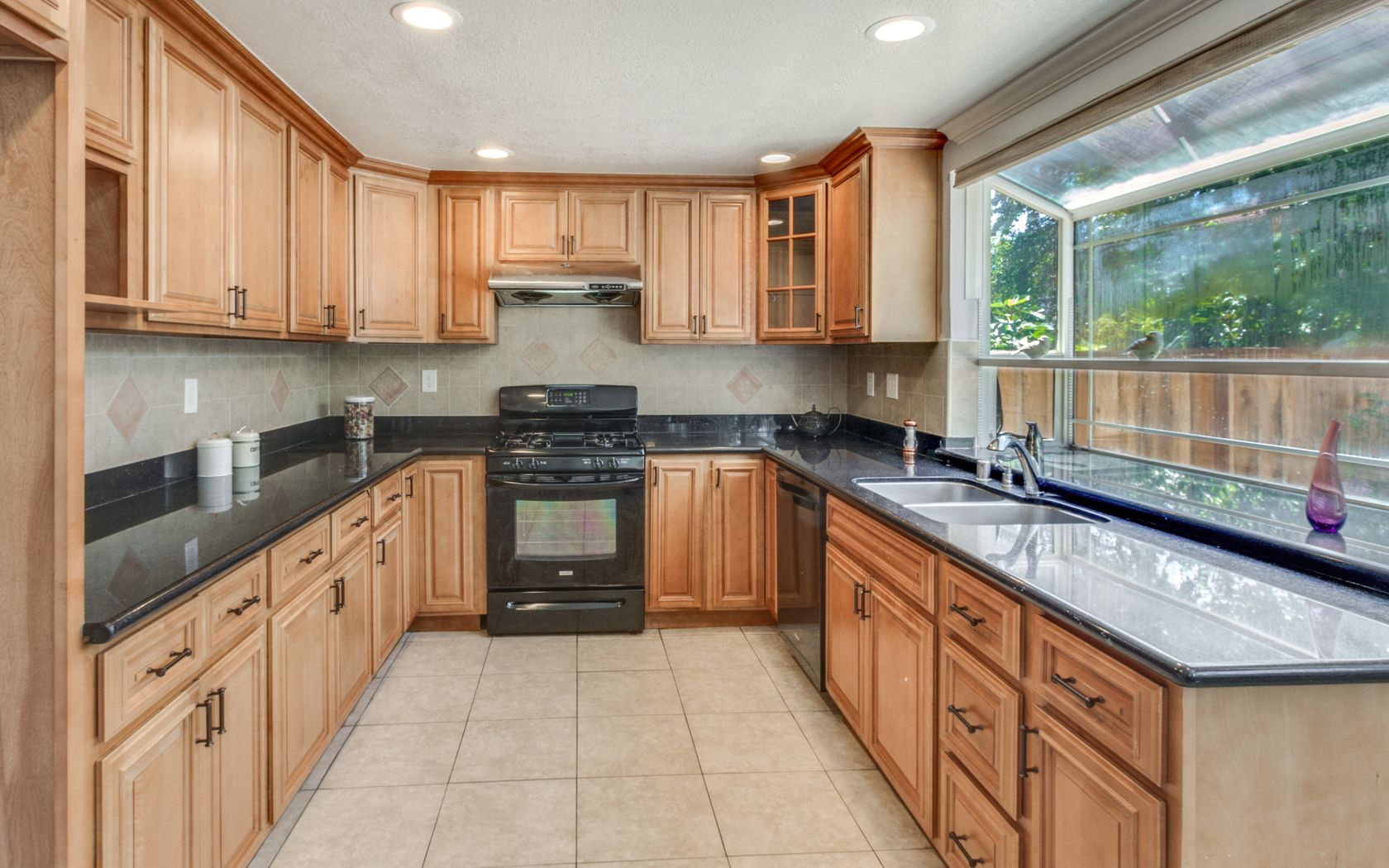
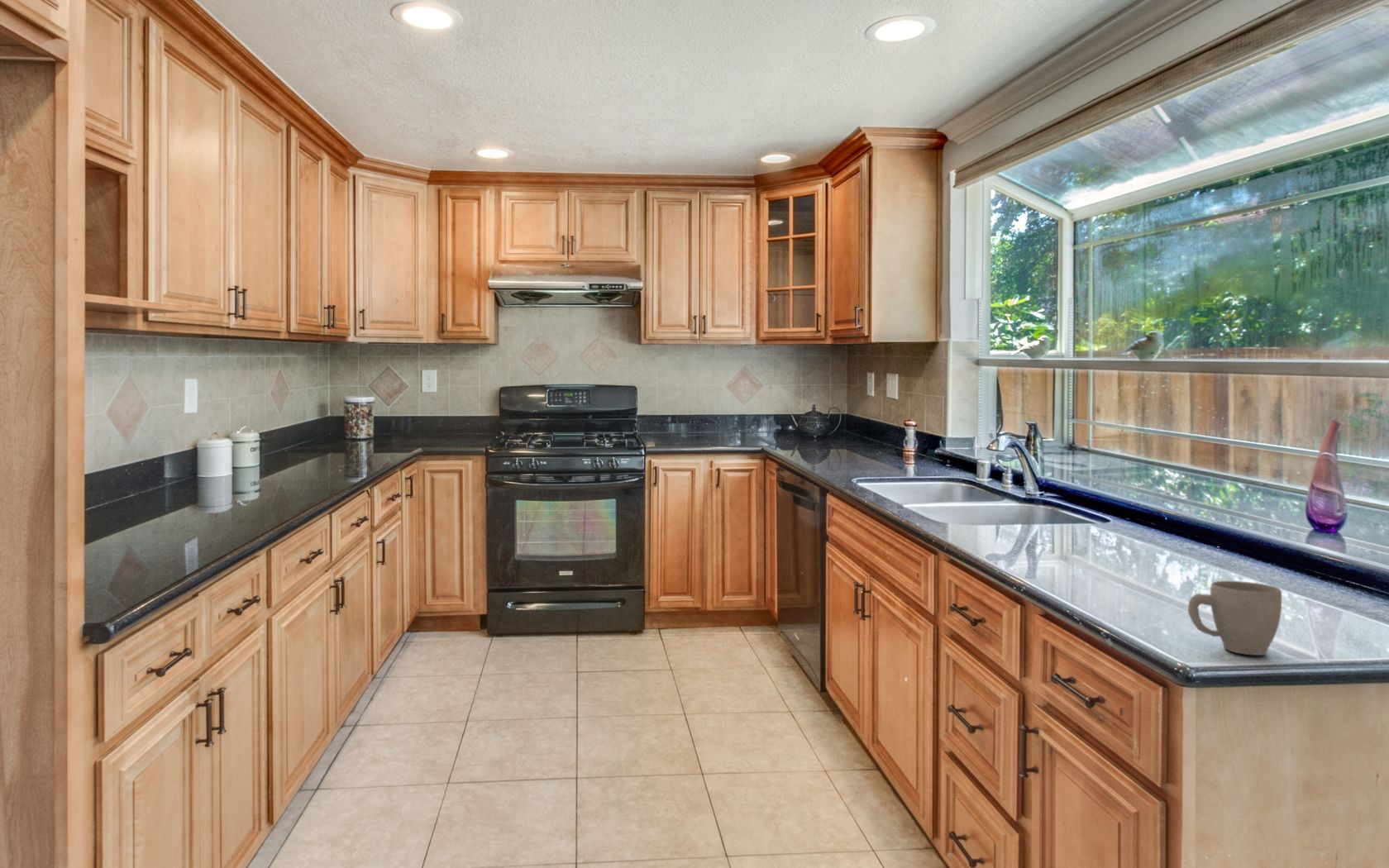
+ mug [1187,580,1282,656]
